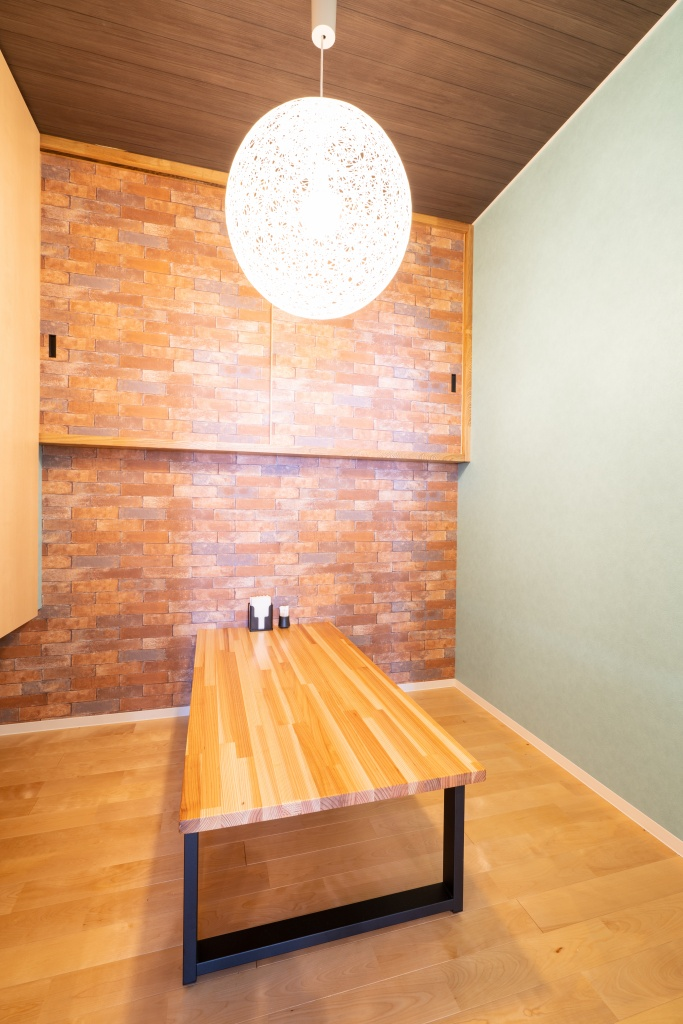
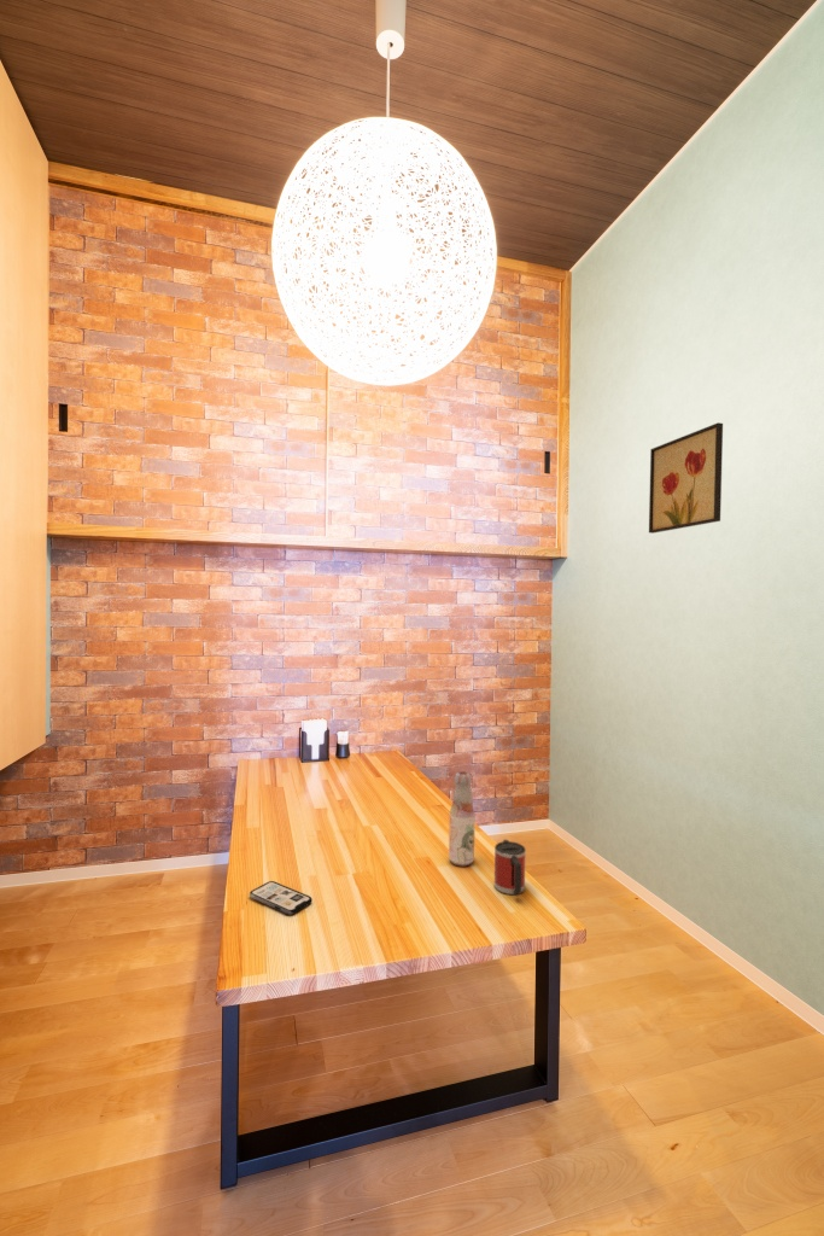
+ phone case [249,880,314,916]
+ bottle [448,770,477,868]
+ mug [493,839,527,896]
+ wall art [648,421,724,535]
